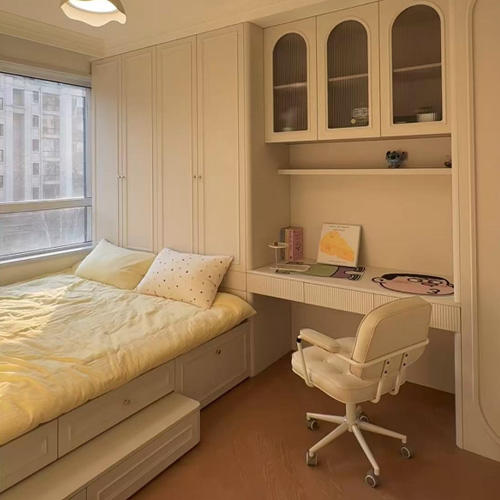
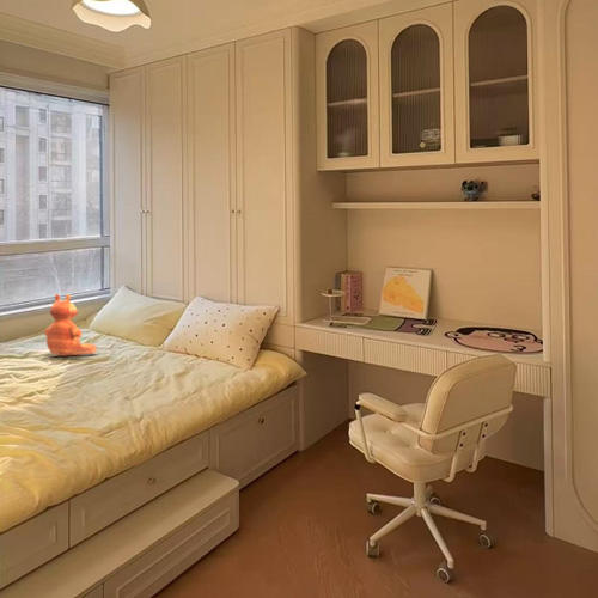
+ teddy bear [43,293,98,358]
